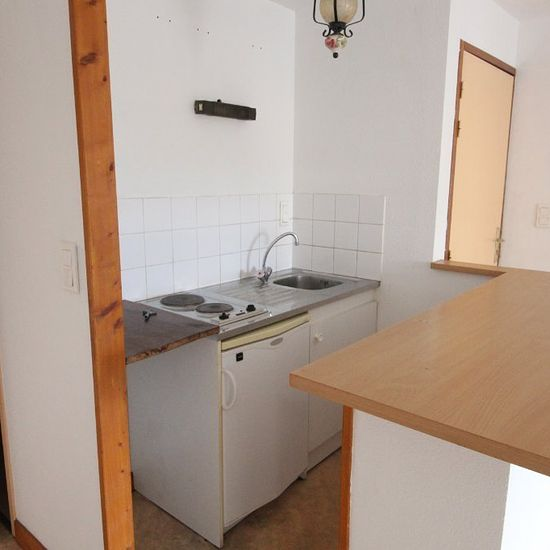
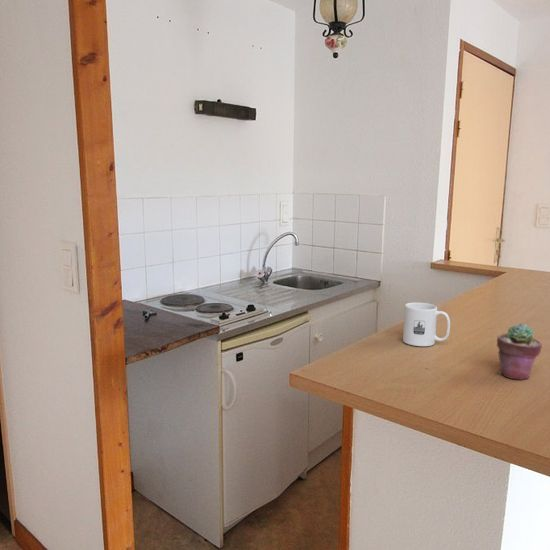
+ mug [402,302,451,347]
+ potted succulent [496,323,543,381]
